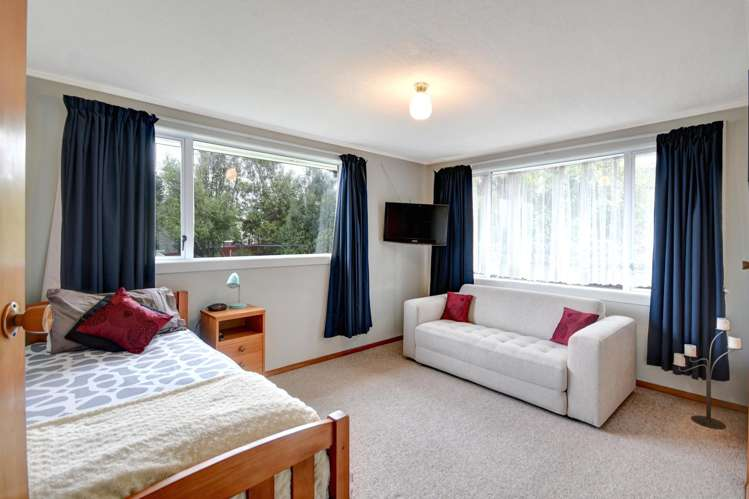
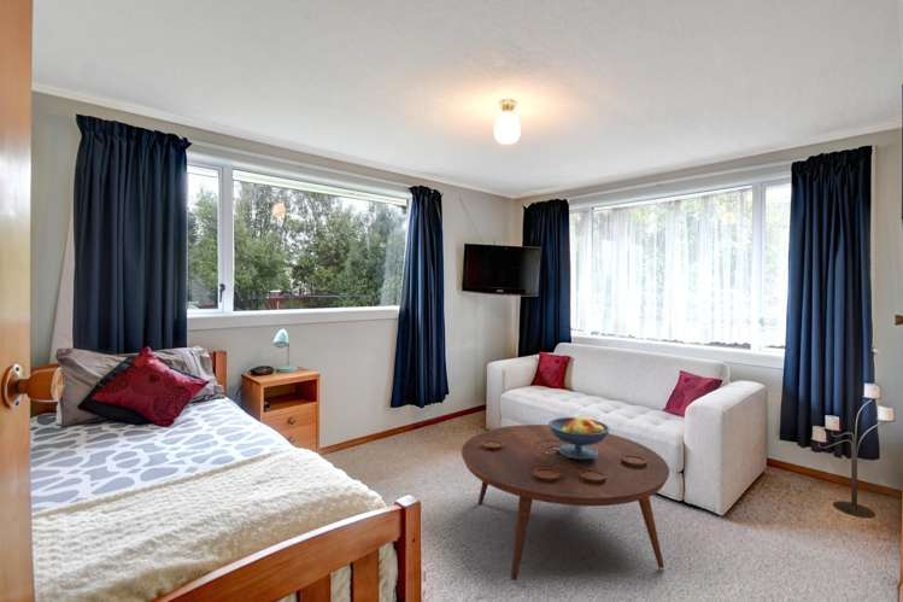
+ fruit bowl [547,414,611,458]
+ coffee table [461,423,670,581]
